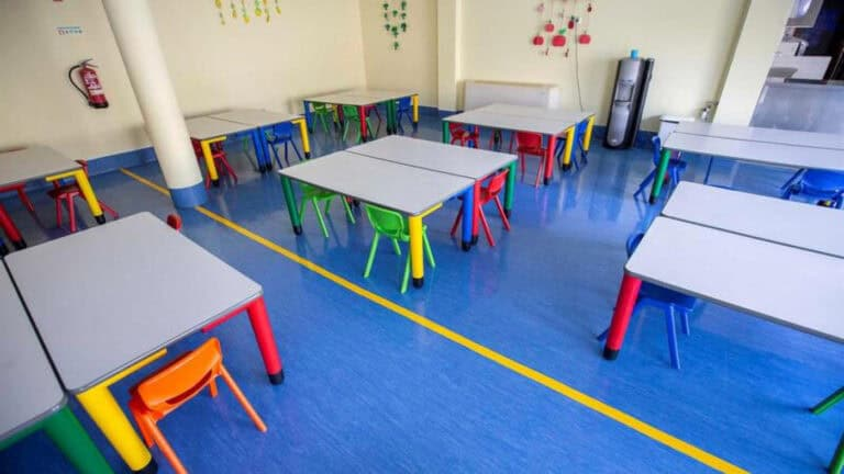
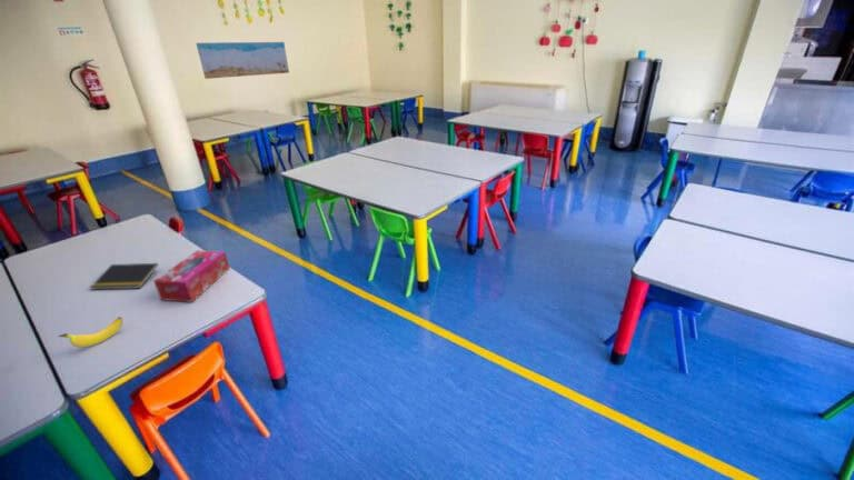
+ wall art [195,41,290,80]
+ notepad [89,262,159,291]
+ tissue box [152,249,231,303]
+ banana [57,316,123,348]
